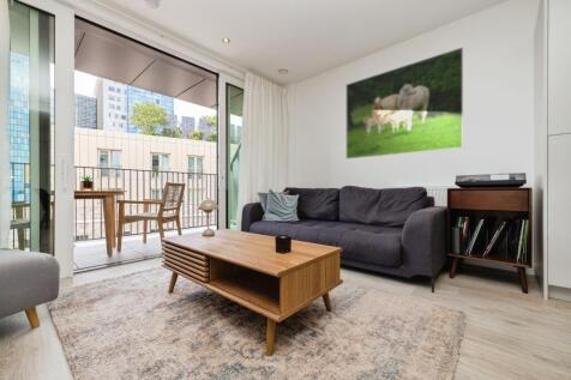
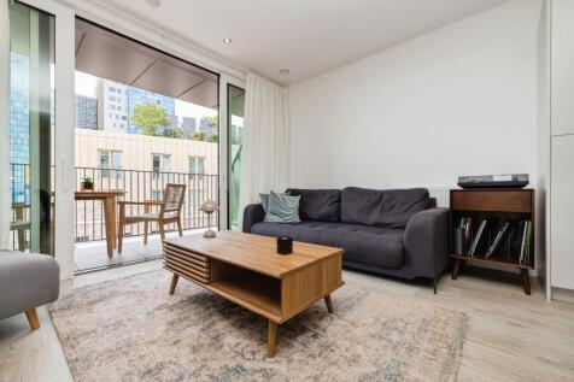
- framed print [345,46,464,161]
